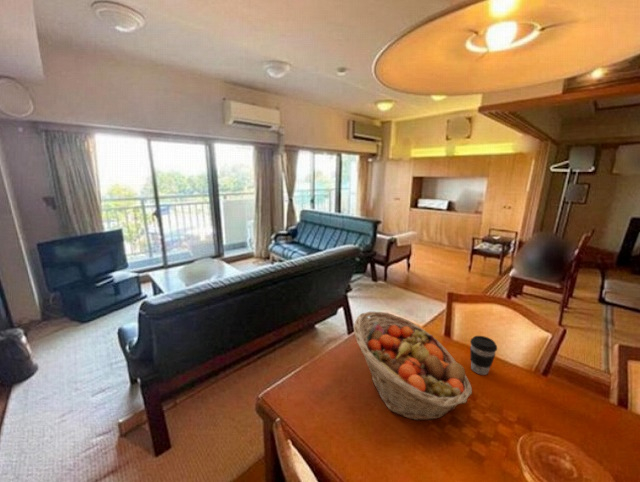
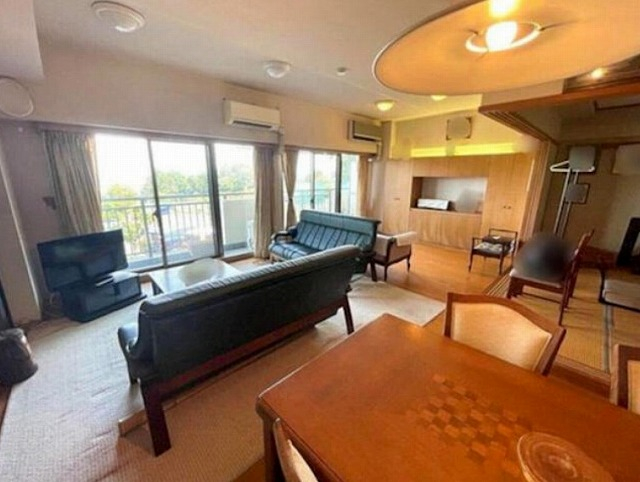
- fruit basket [352,310,473,421]
- coffee cup [469,335,498,376]
